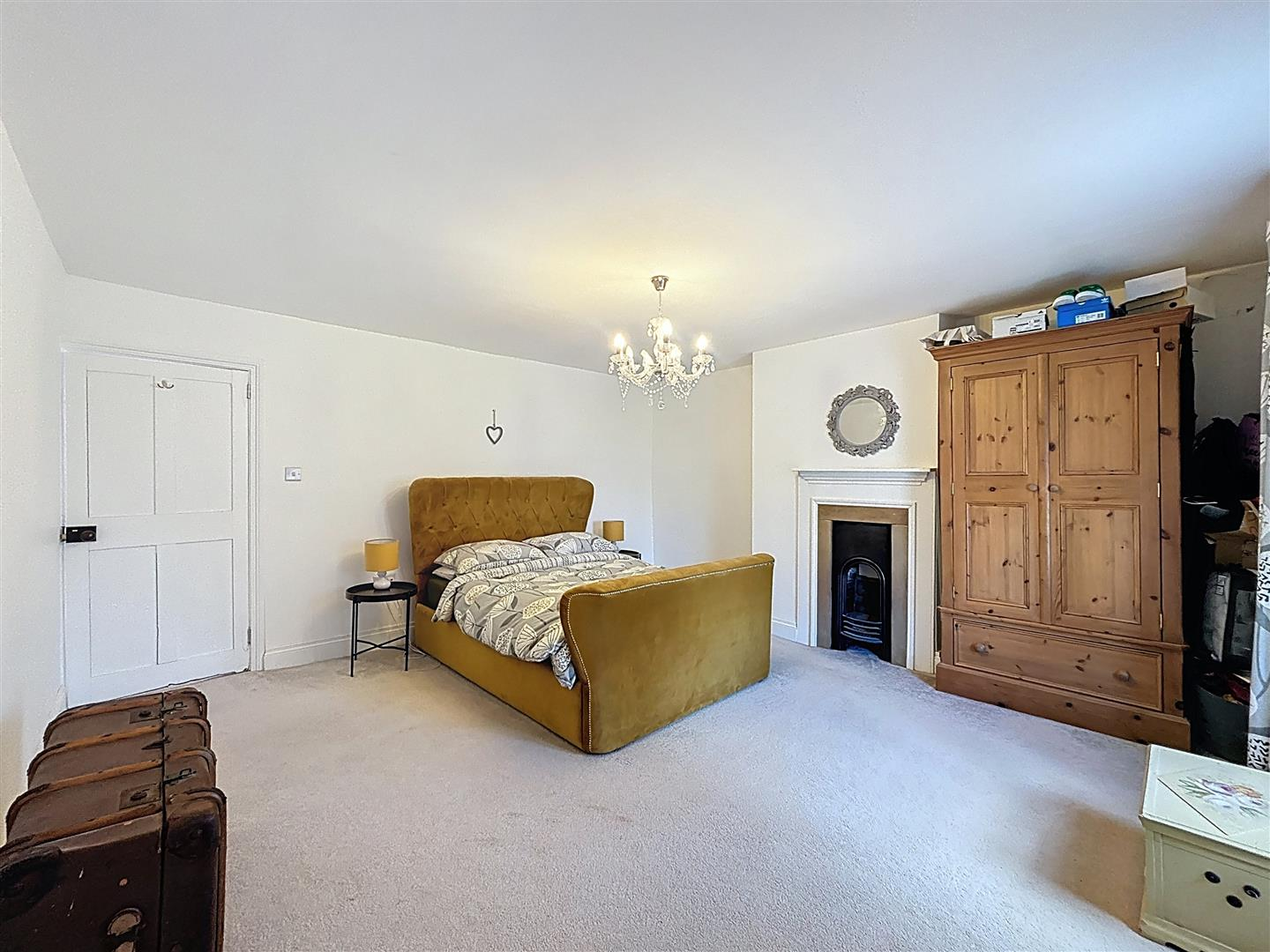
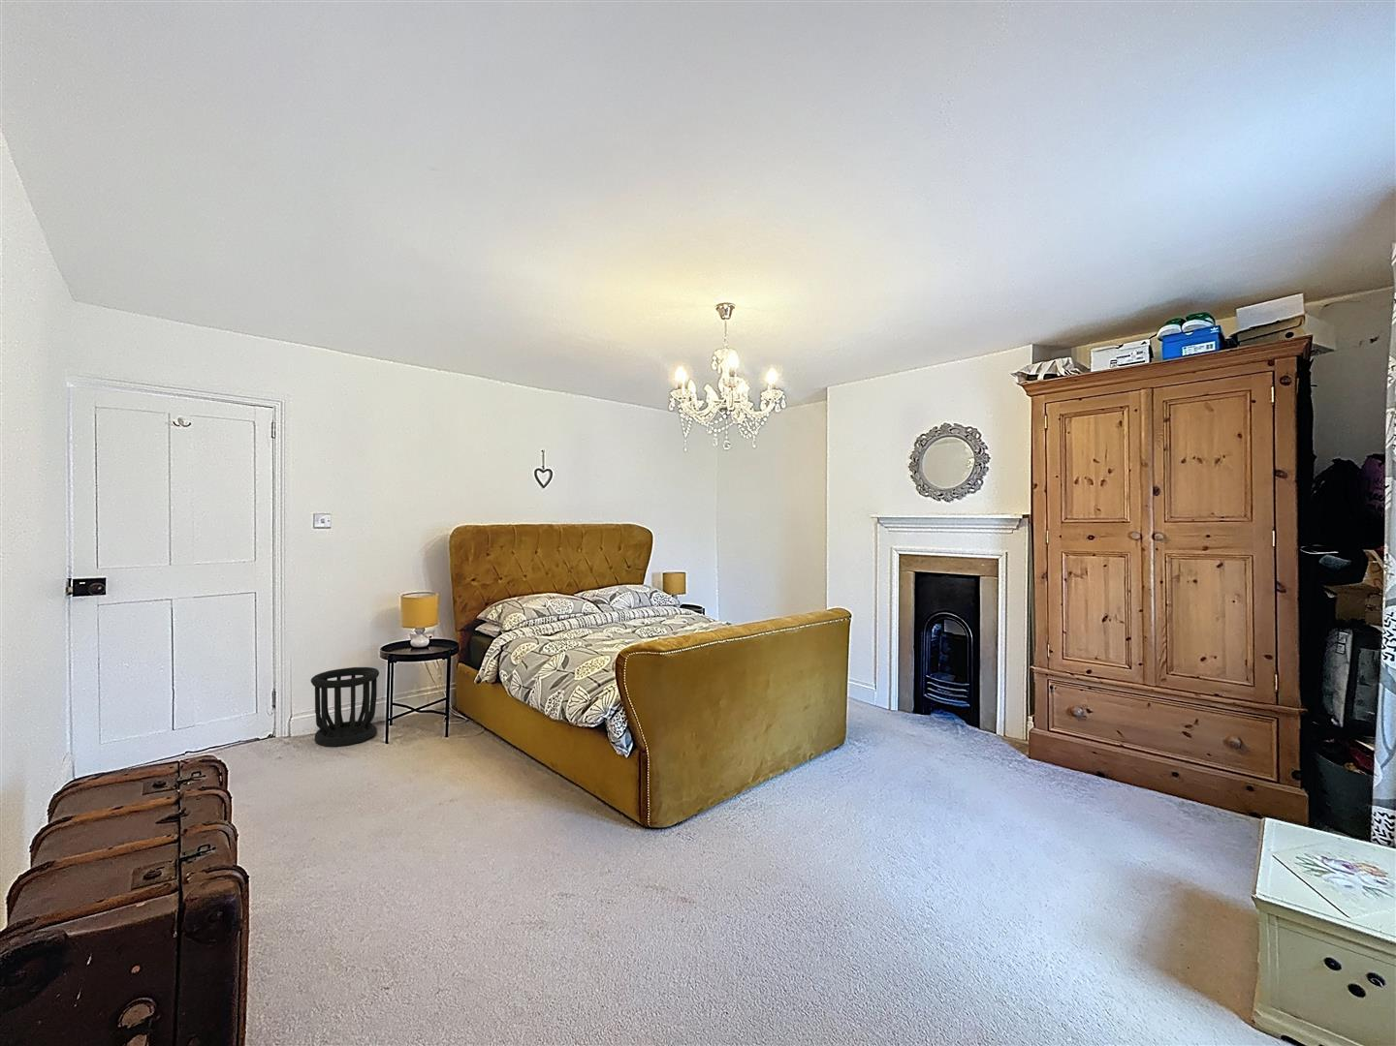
+ wastebasket [310,666,380,748]
